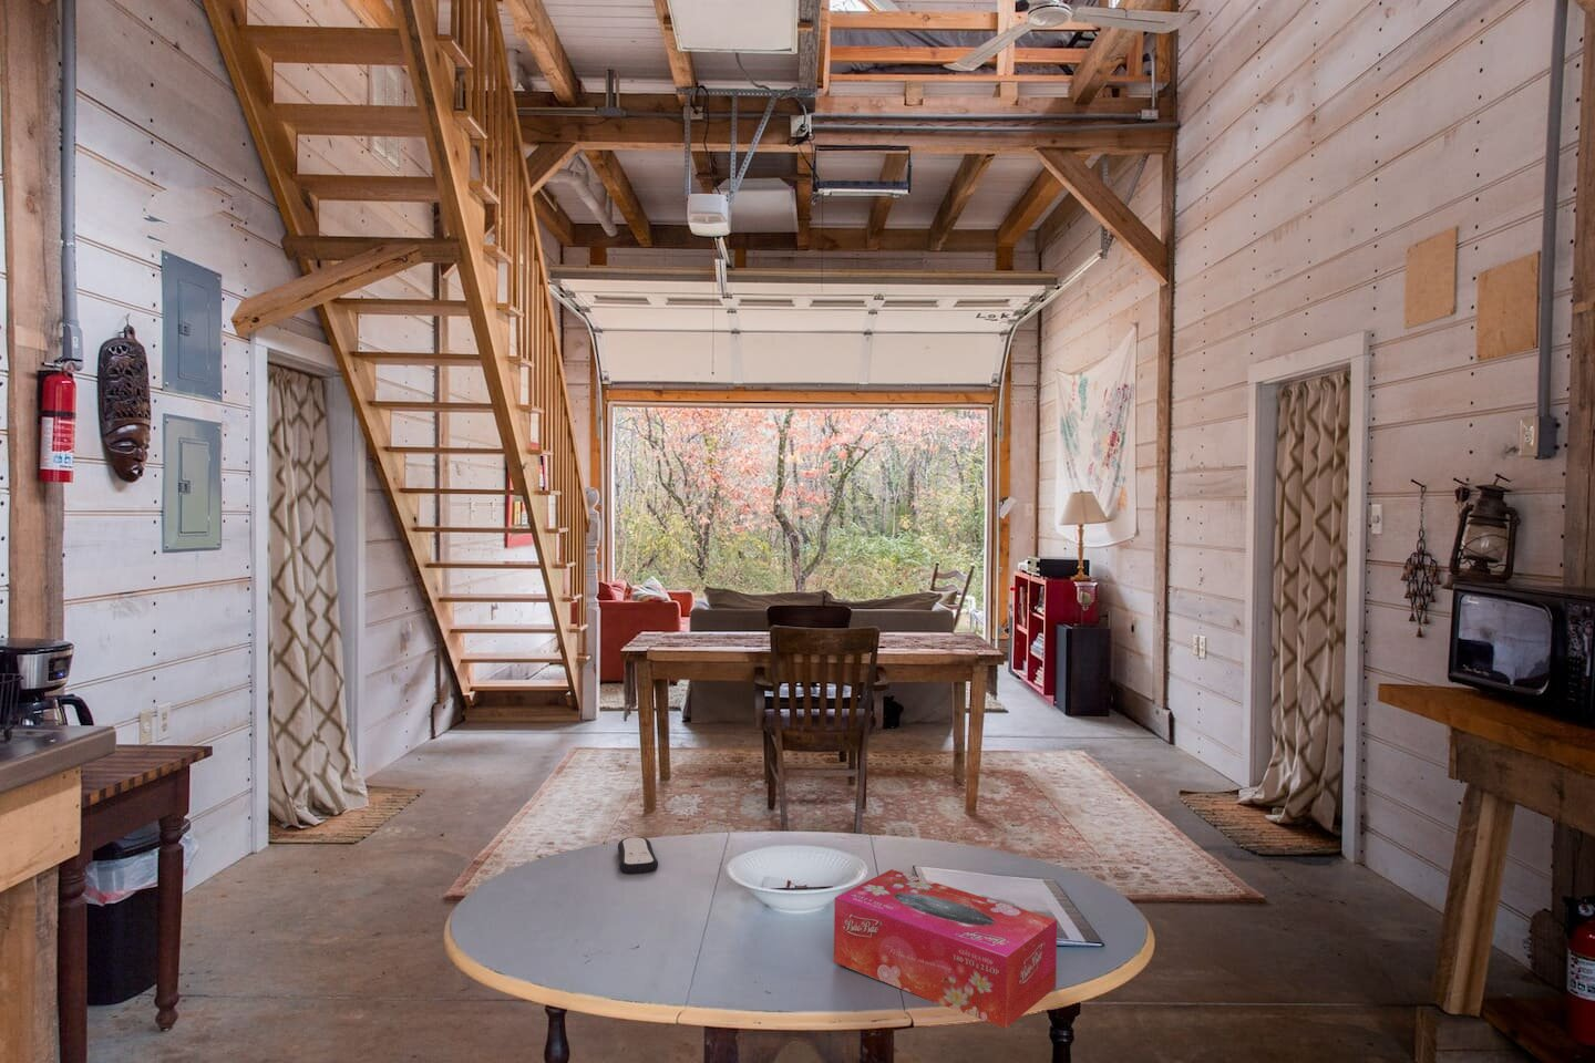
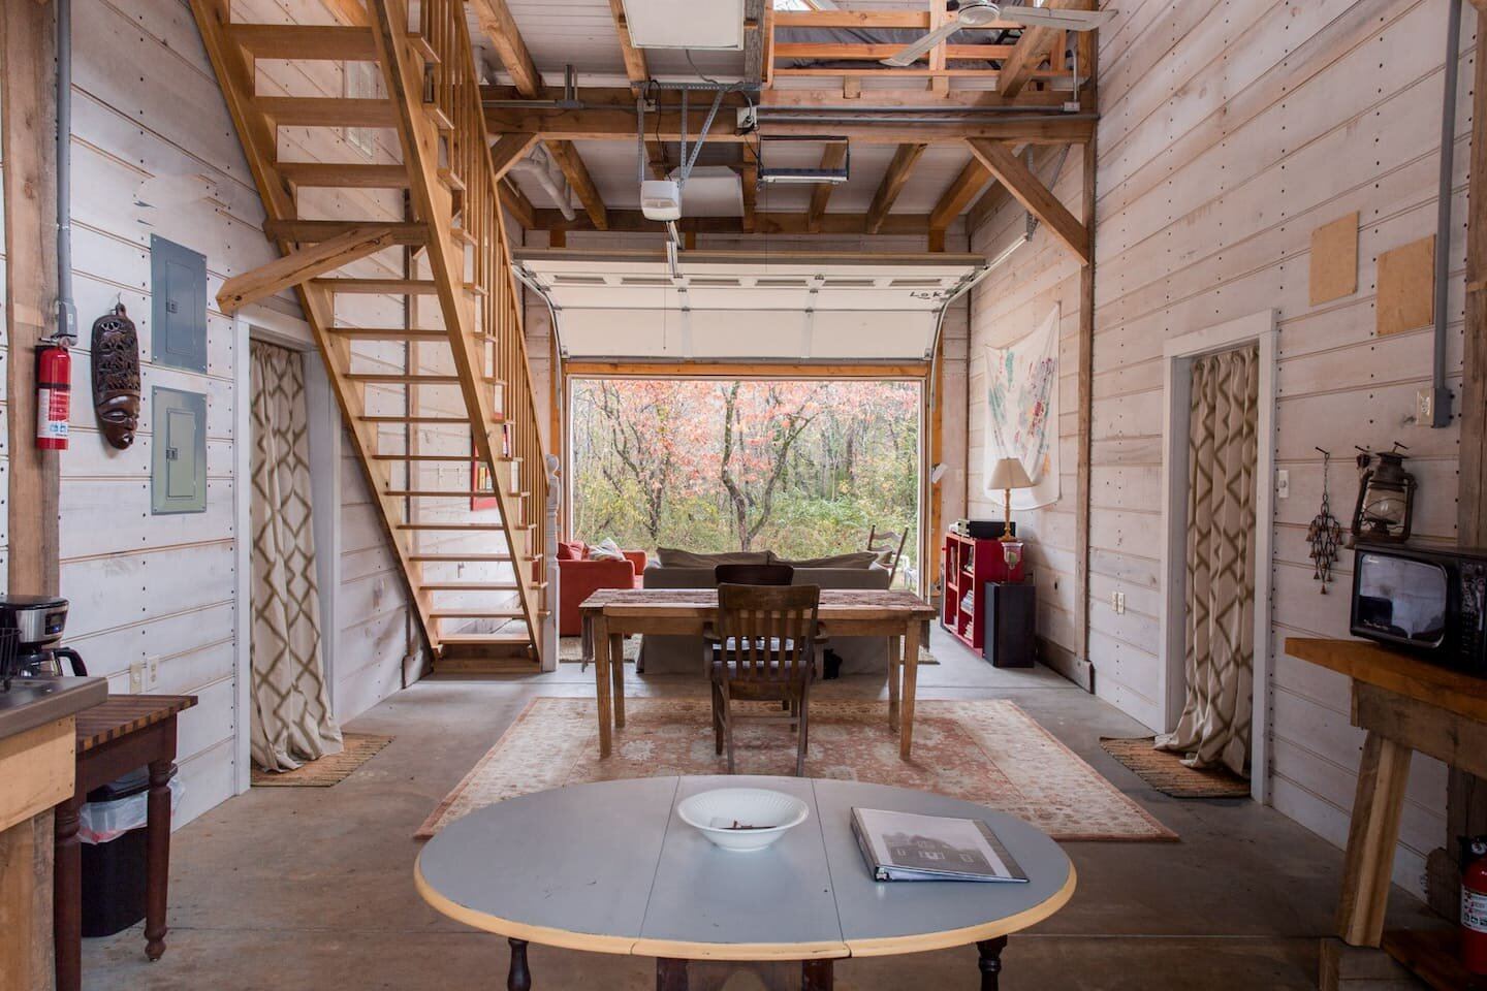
- remote control [617,836,659,874]
- tissue box [833,868,1057,1029]
